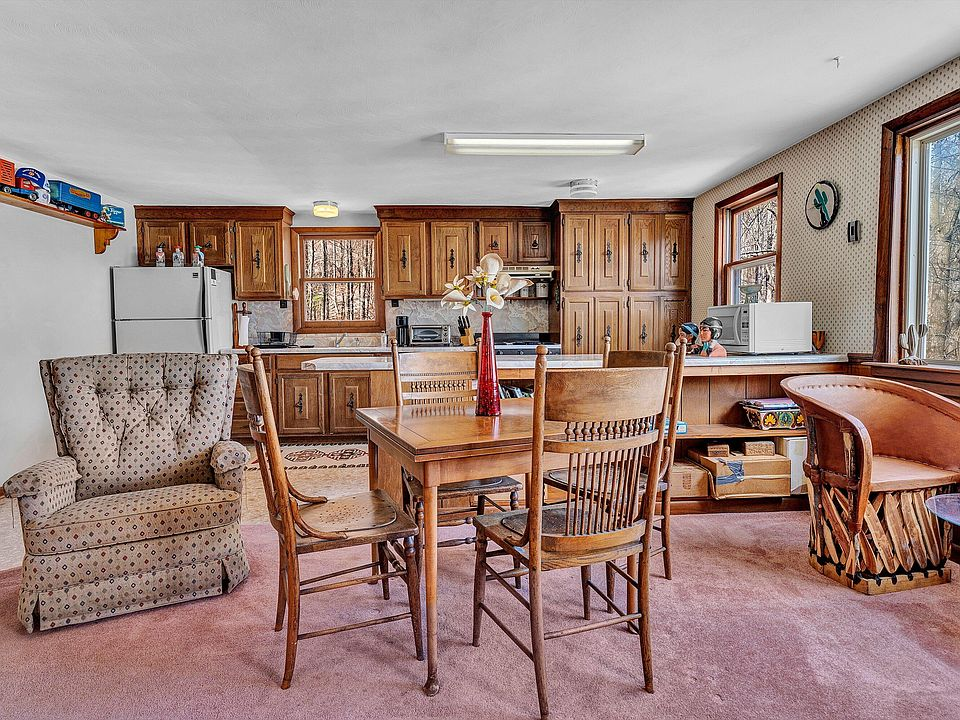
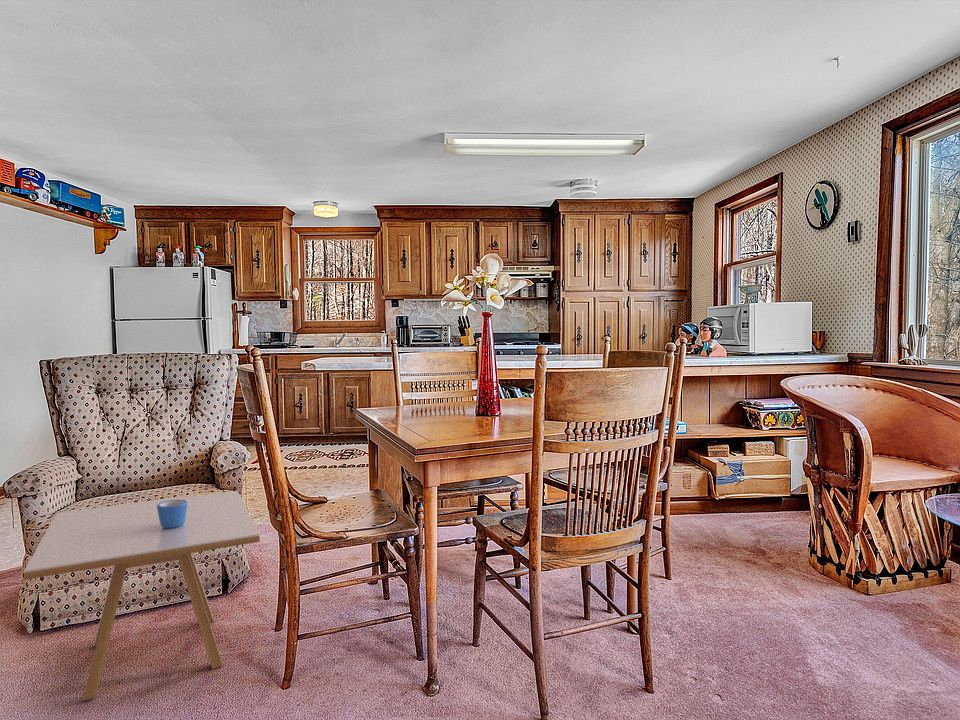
+ mug [157,500,187,528]
+ side table [23,490,261,702]
